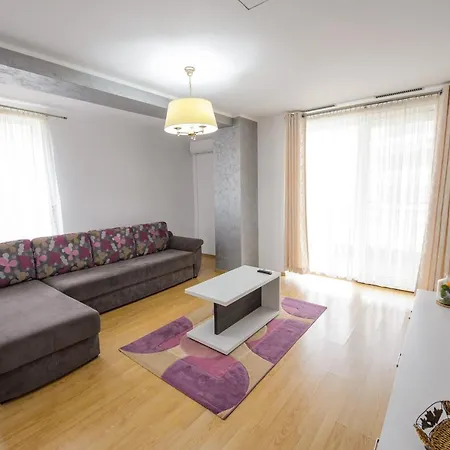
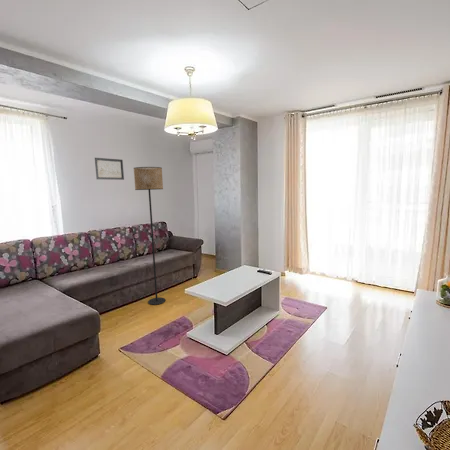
+ wall art [94,157,125,181]
+ floor lamp [133,166,166,306]
